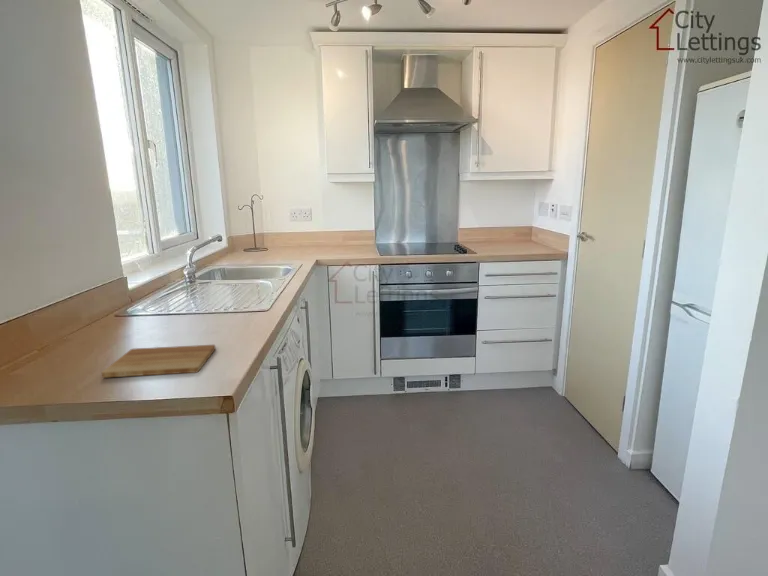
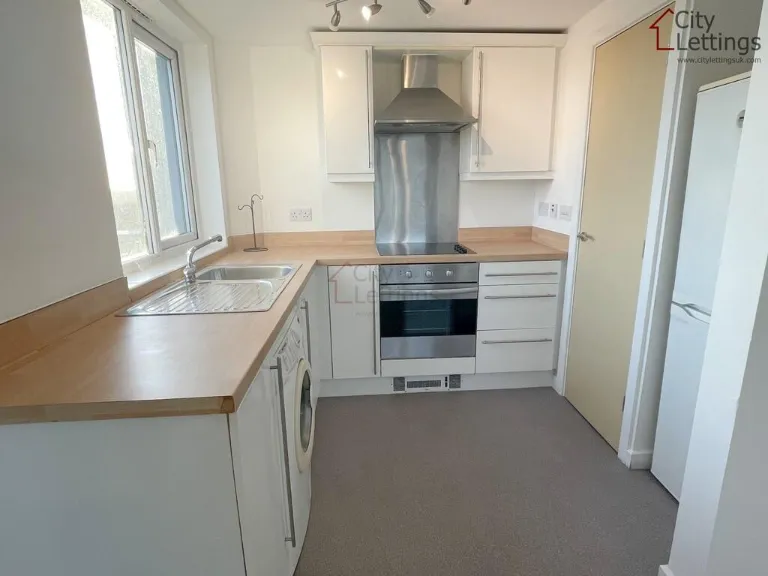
- cutting board [101,344,217,379]
